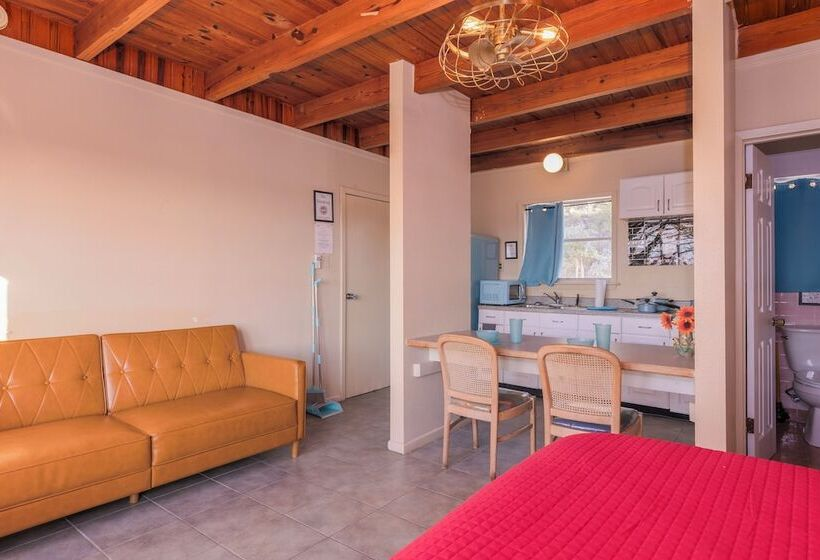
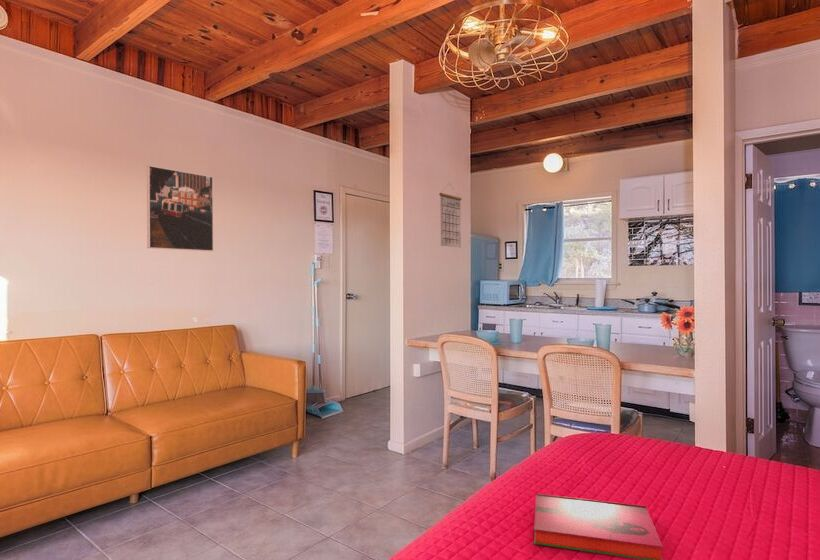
+ calendar [438,182,462,249]
+ hardback book [533,493,664,560]
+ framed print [146,165,214,252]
